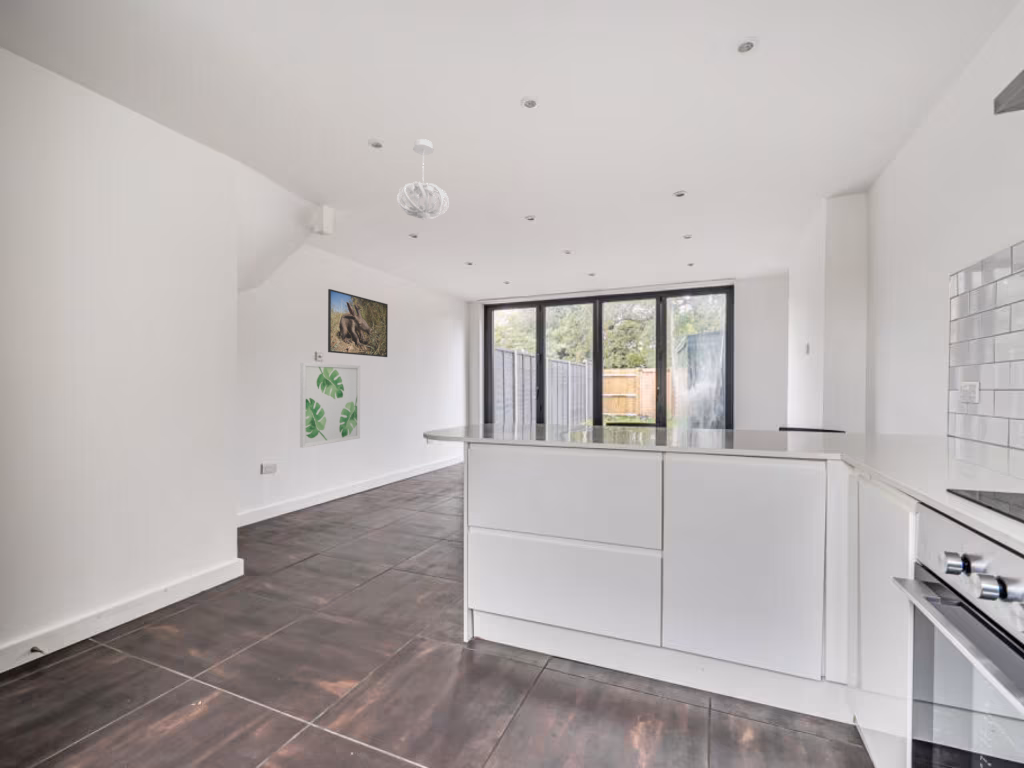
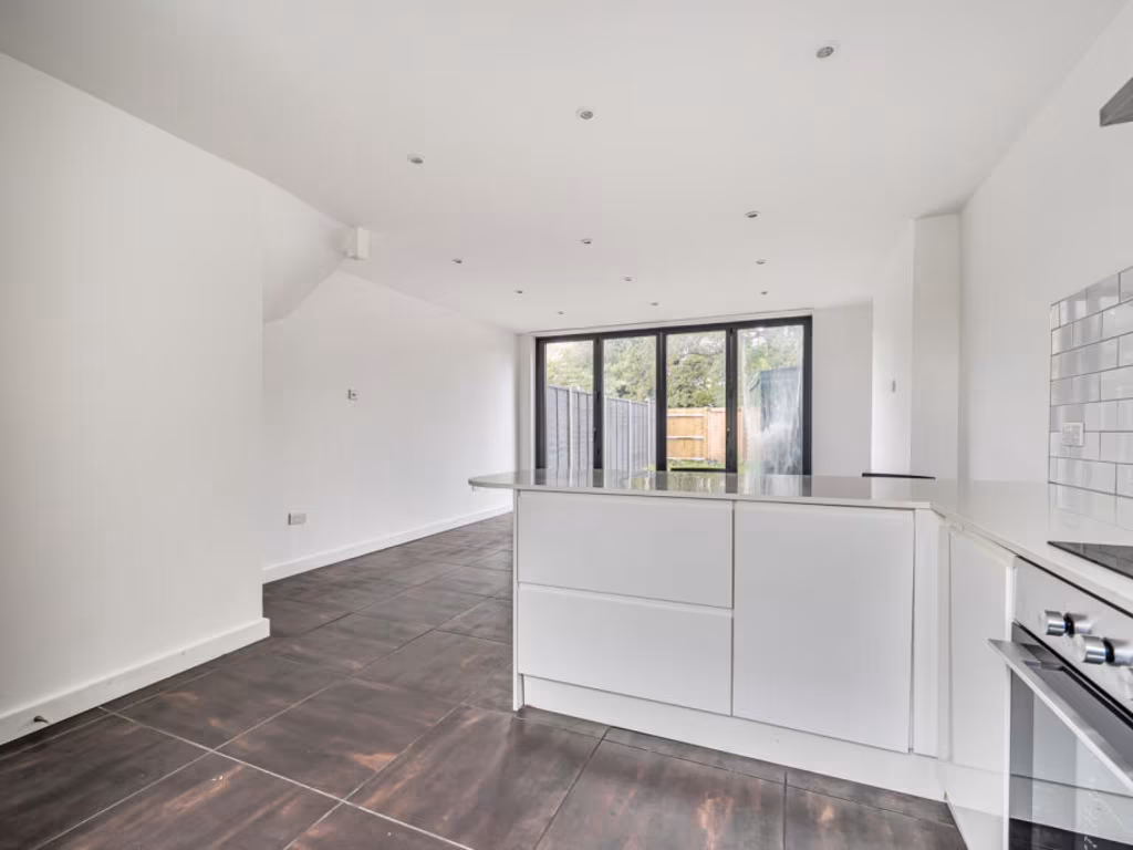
- wall art [299,362,361,449]
- pendant light [396,138,450,221]
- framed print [327,288,389,358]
